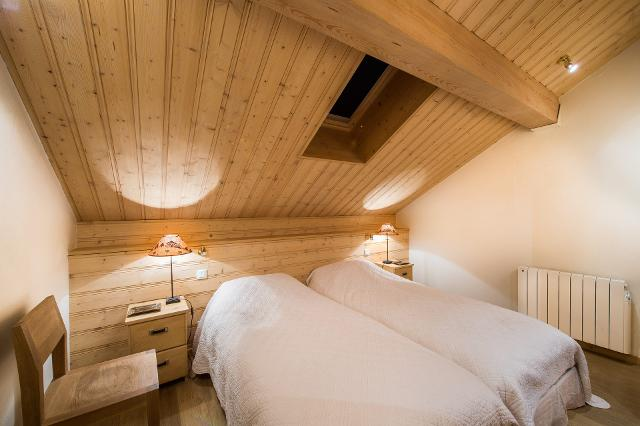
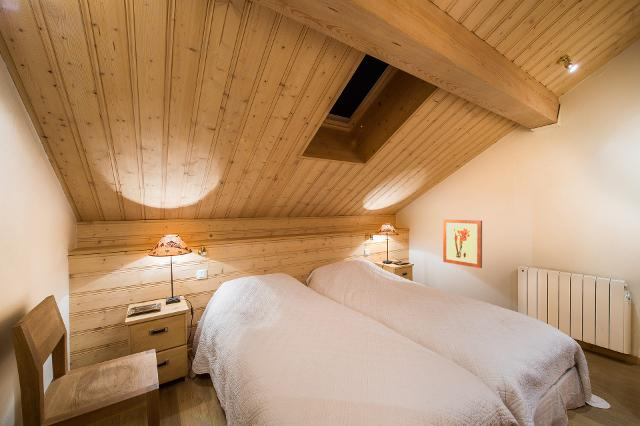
+ wall art [442,219,483,269]
